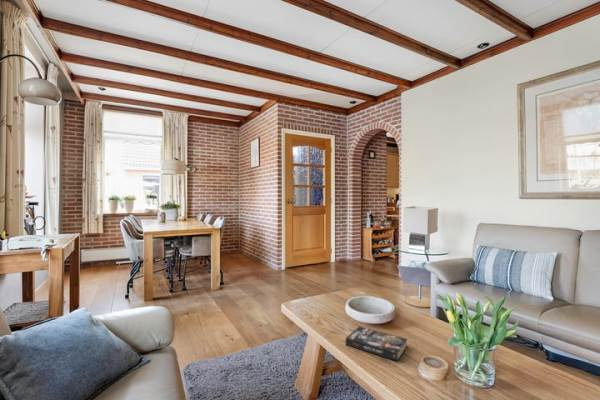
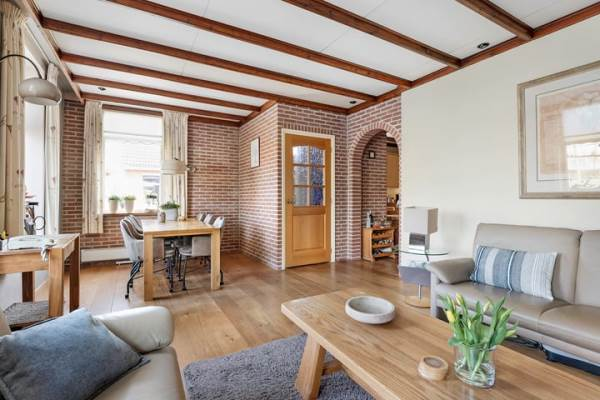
- book [345,325,409,362]
